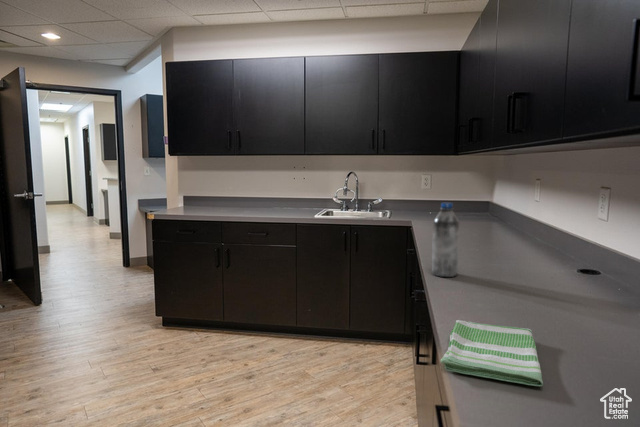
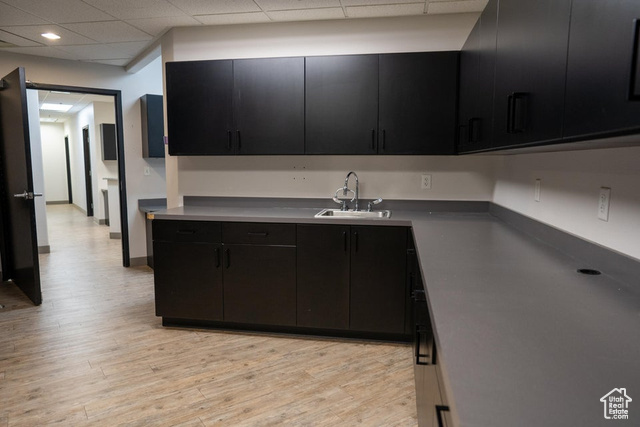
- dish towel [439,319,544,387]
- water bottle [431,202,460,278]
